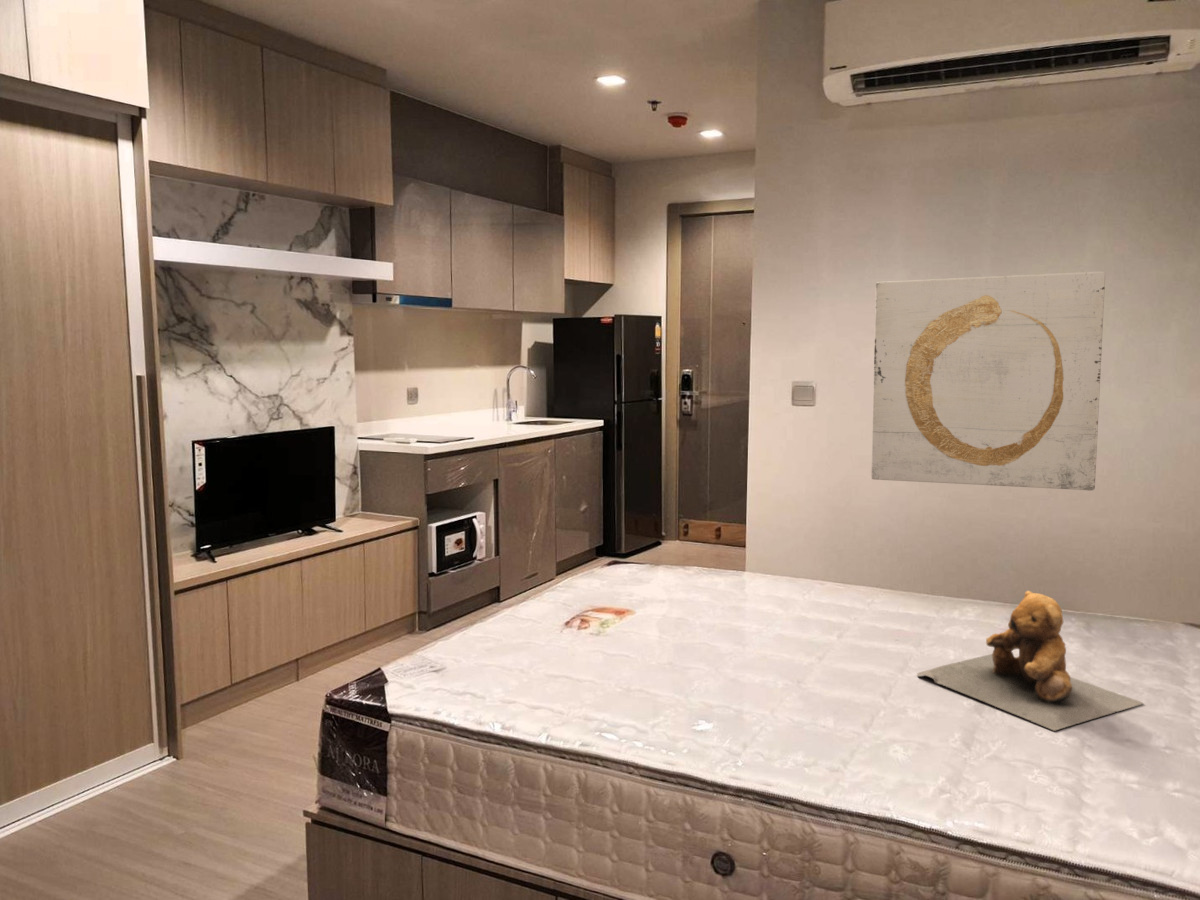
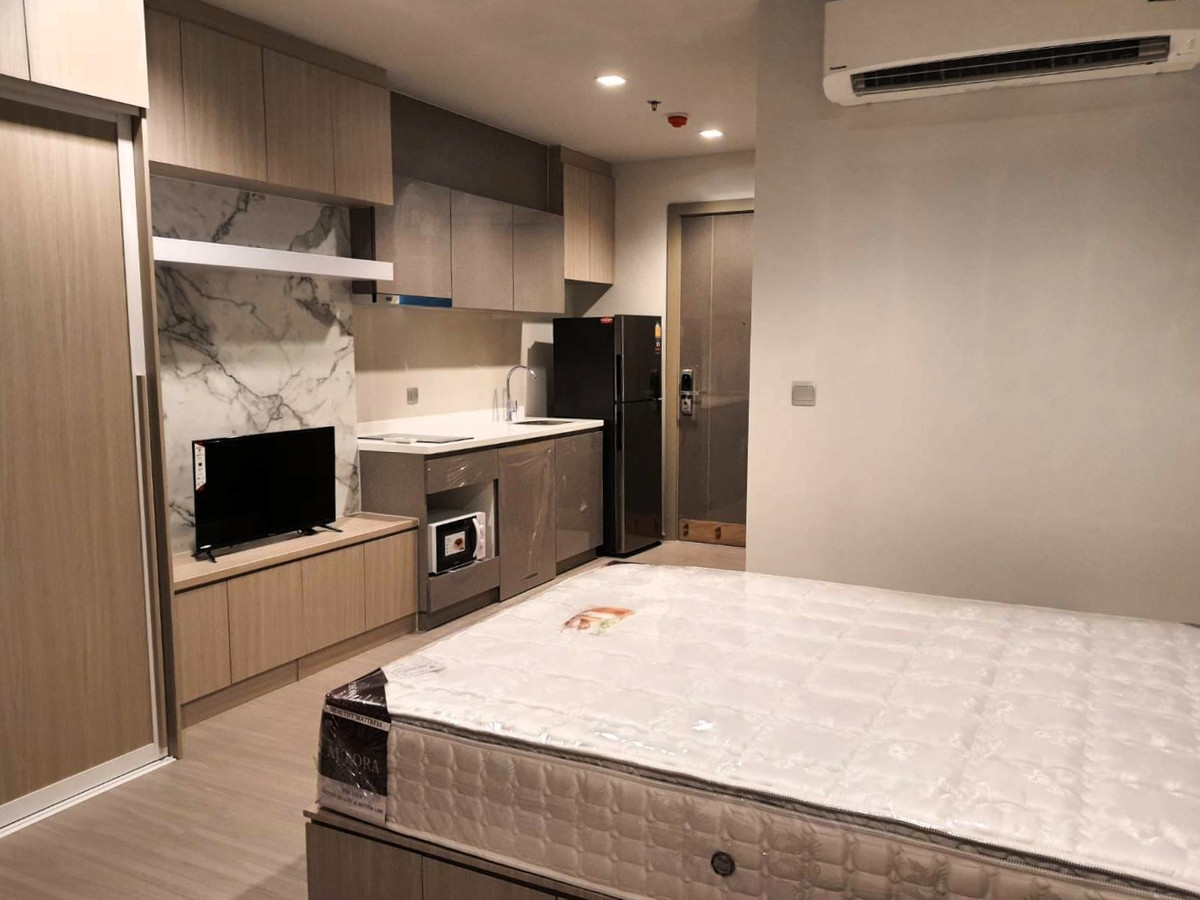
- wall art [870,271,1106,491]
- teddy bear [916,590,1145,732]
